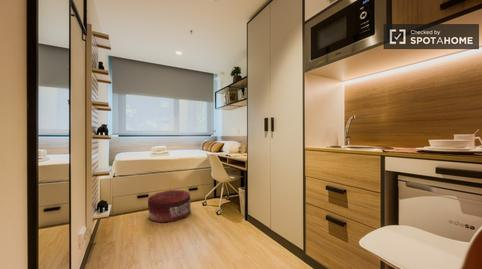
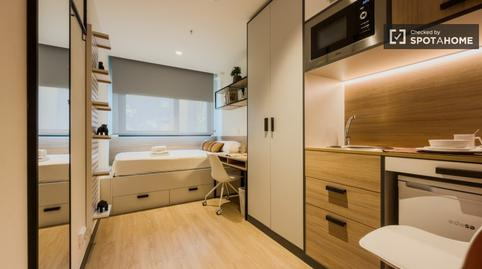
- pouf [147,189,192,223]
